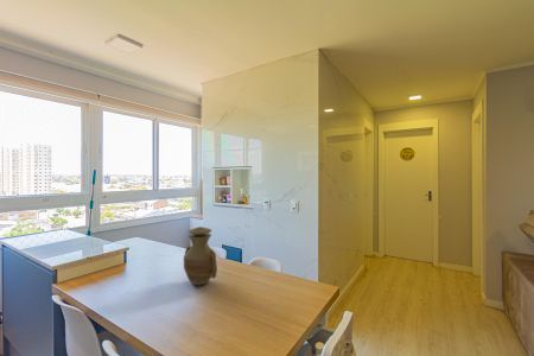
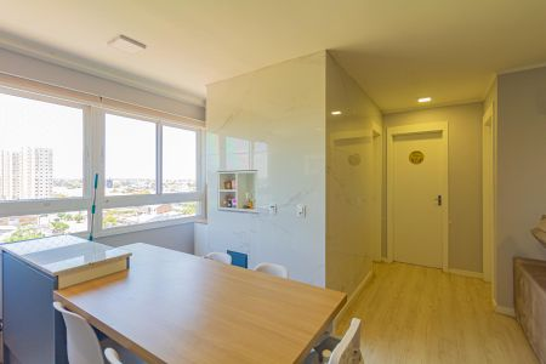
- vase [183,225,218,287]
